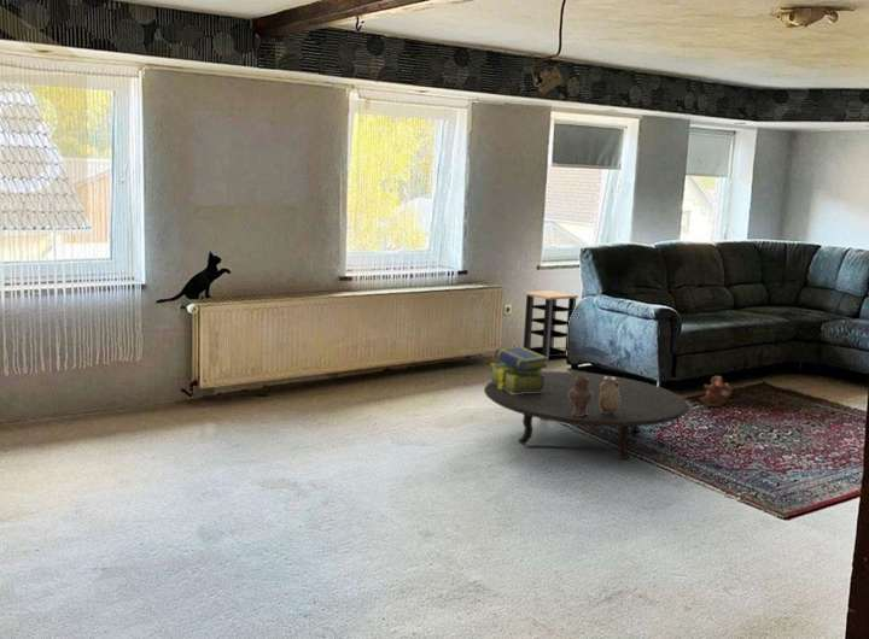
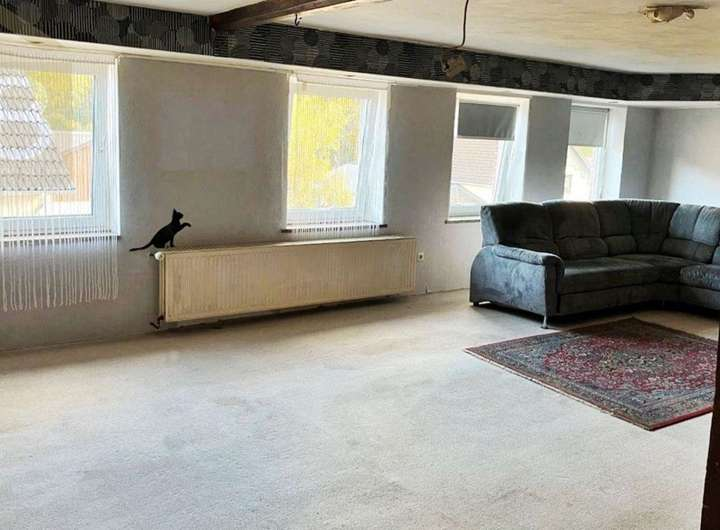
- table [483,370,690,461]
- plush toy [699,375,733,408]
- stack of books [489,345,549,394]
- vase [568,376,620,416]
- side table [521,289,579,362]
